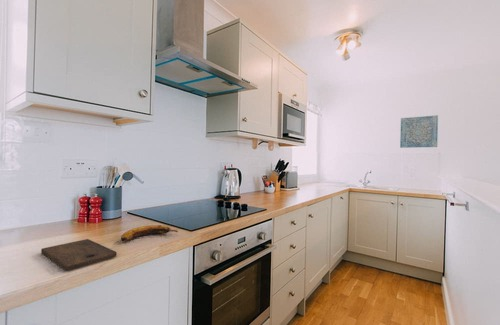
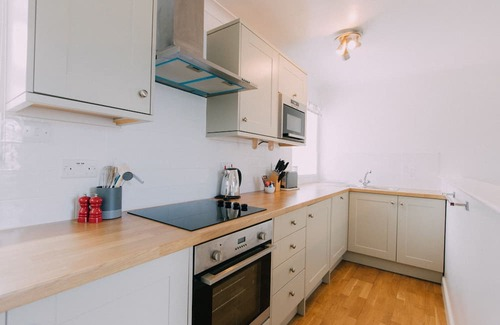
- cutting board [40,238,118,272]
- banana [120,224,179,242]
- wall art [399,114,439,149]
